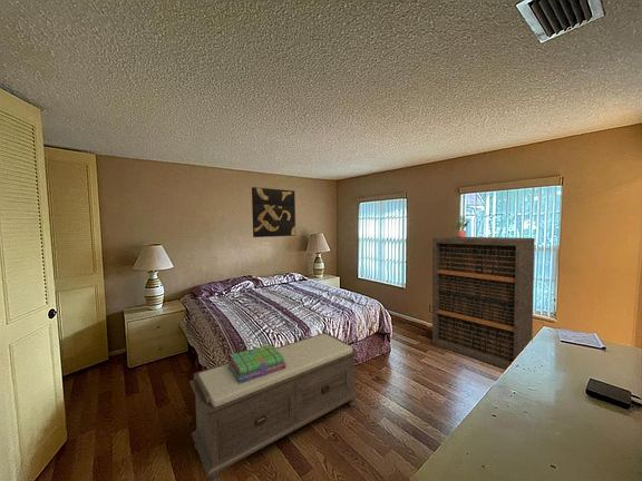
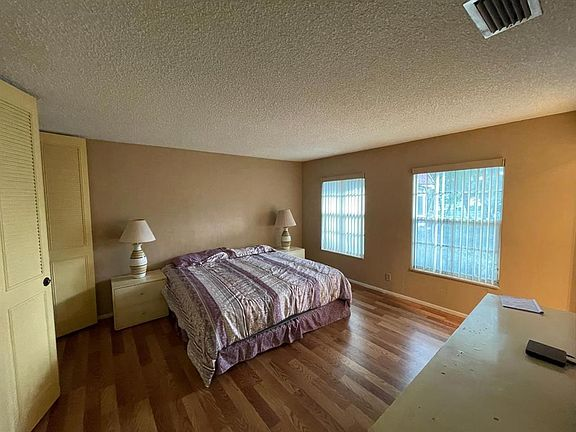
- wall art [251,186,296,238]
- potted plant [449,216,470,238]
- bookshelf [431,236,536,370]
- stack of books [227,343,286,383]
- bench [188,332,360,481]
